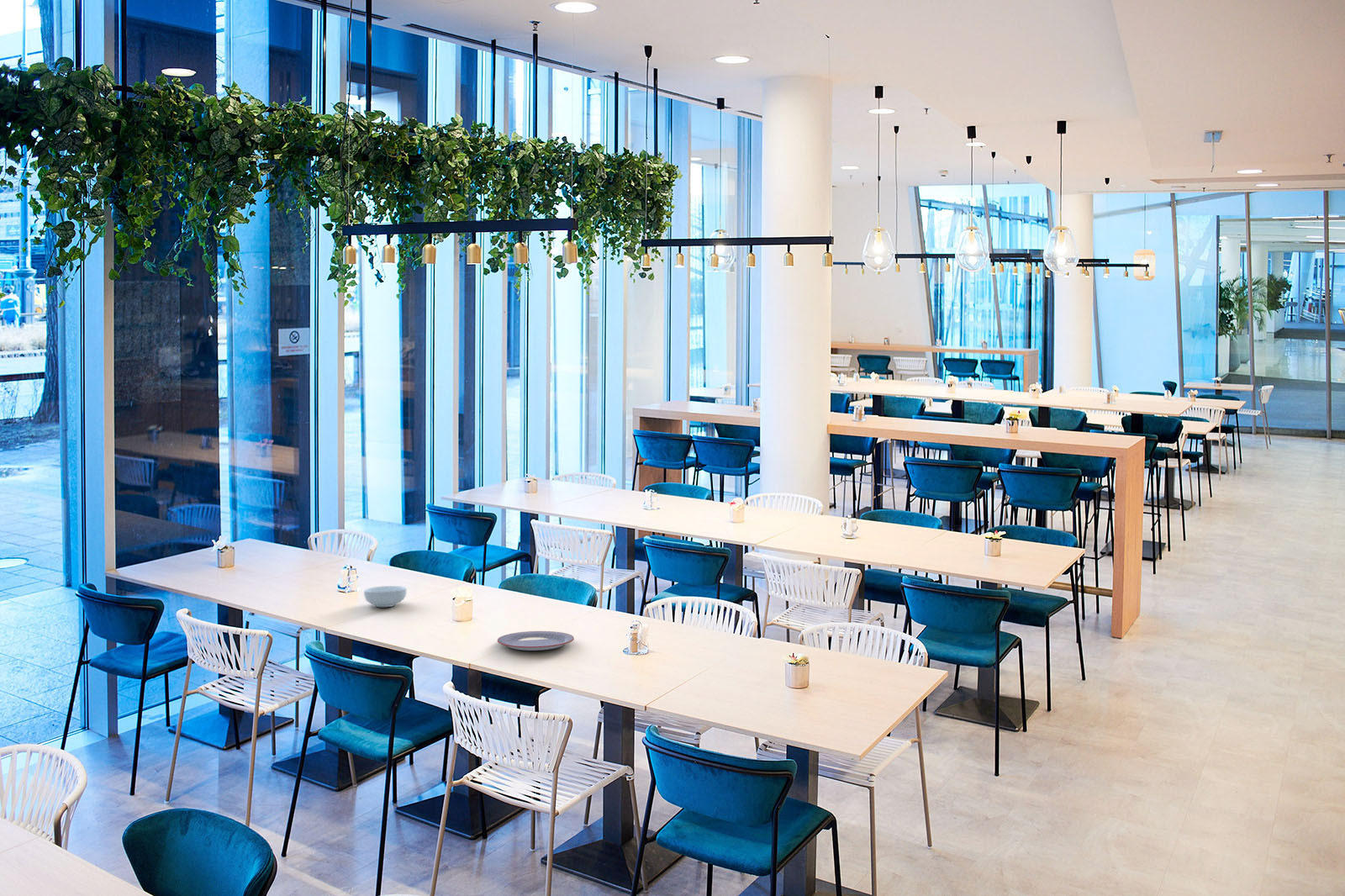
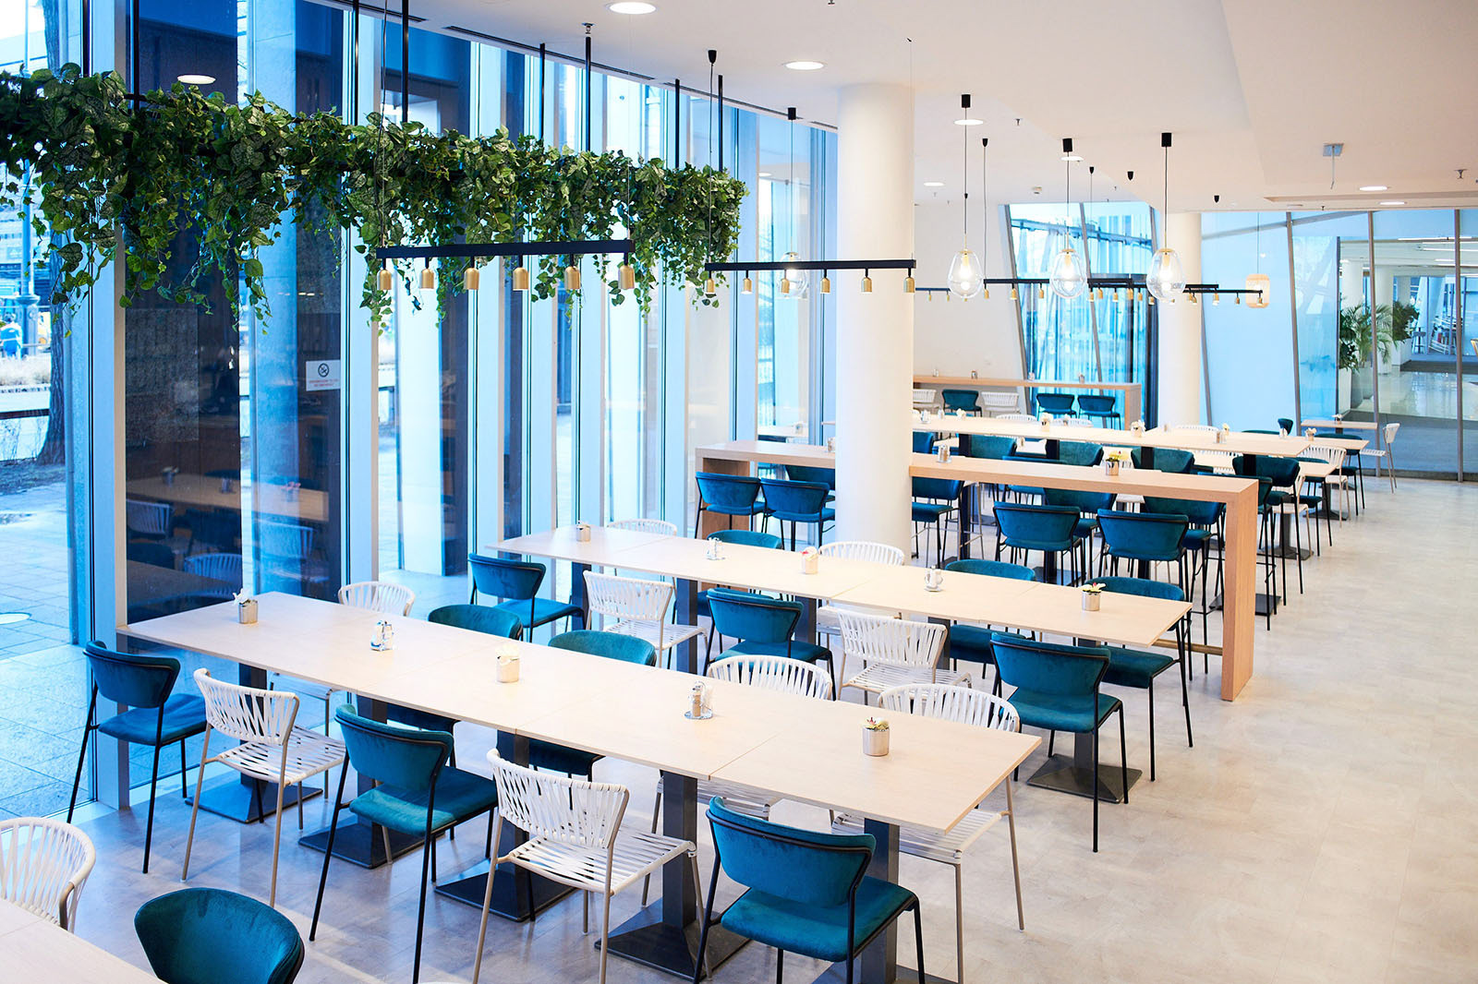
- cereal bowl [363,585,407,608]
- plate [497,630,575,651]
